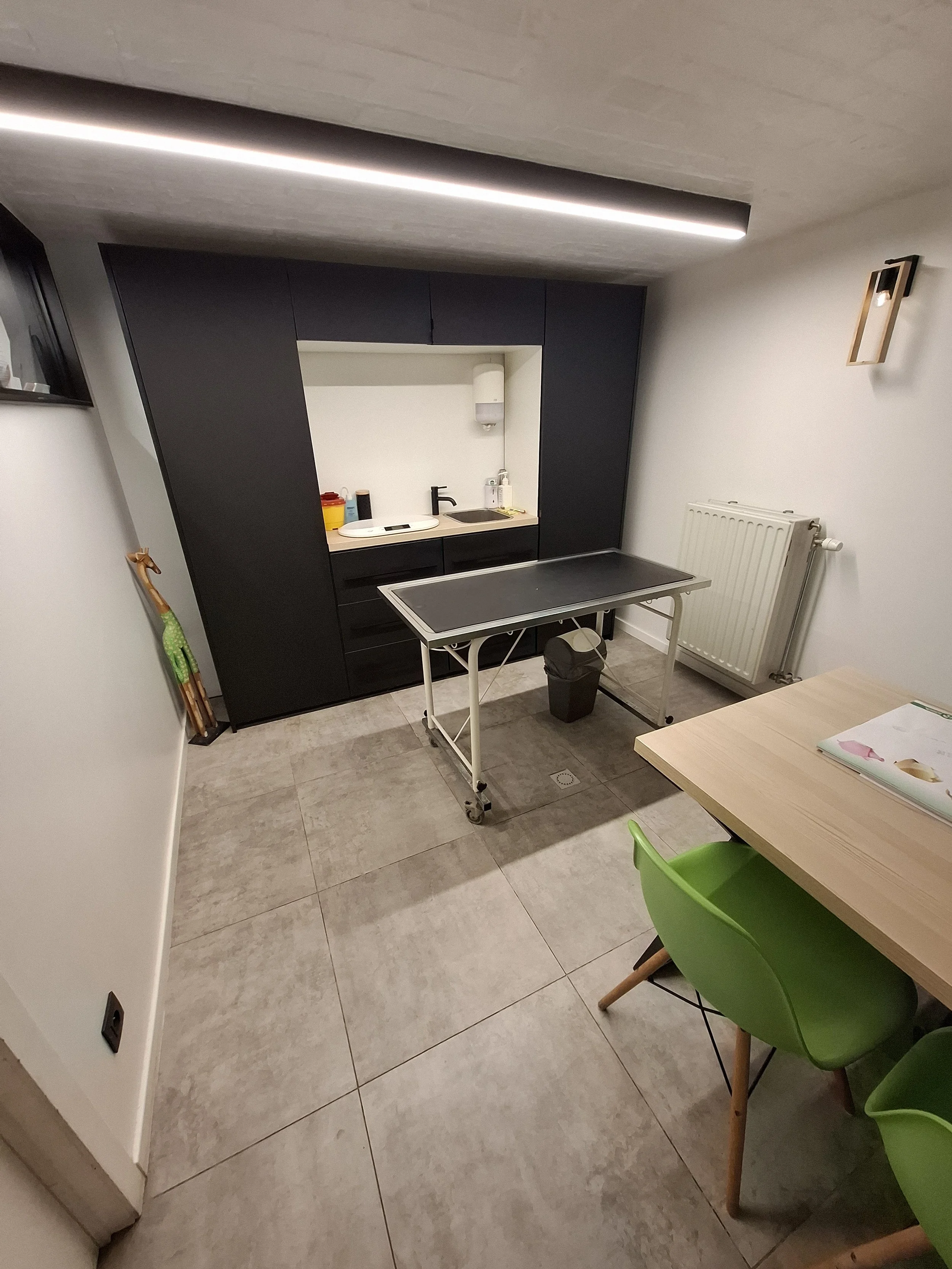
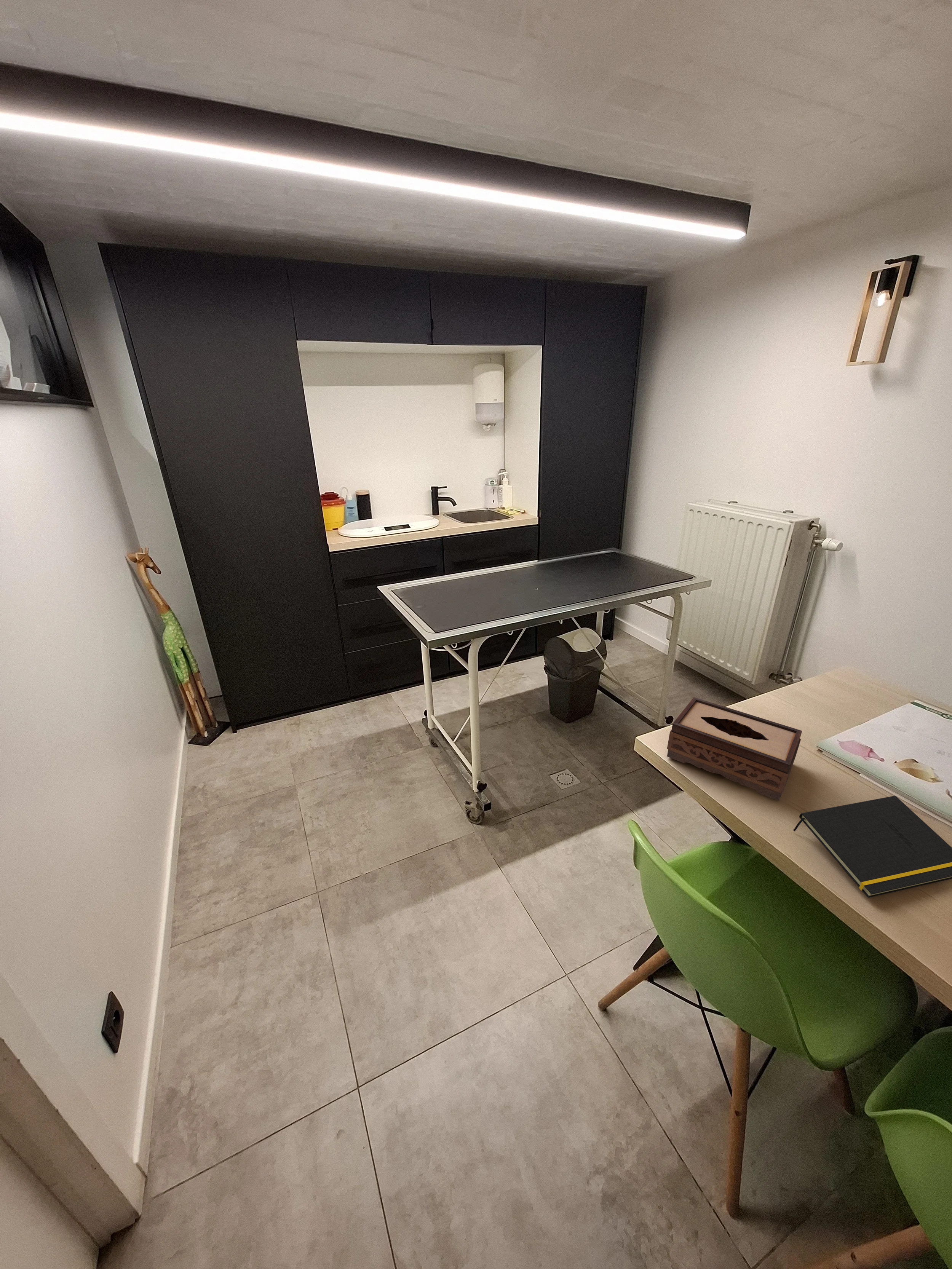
+ notepad [793,795,952,898]
+ tissue box [667,697,802,801]
